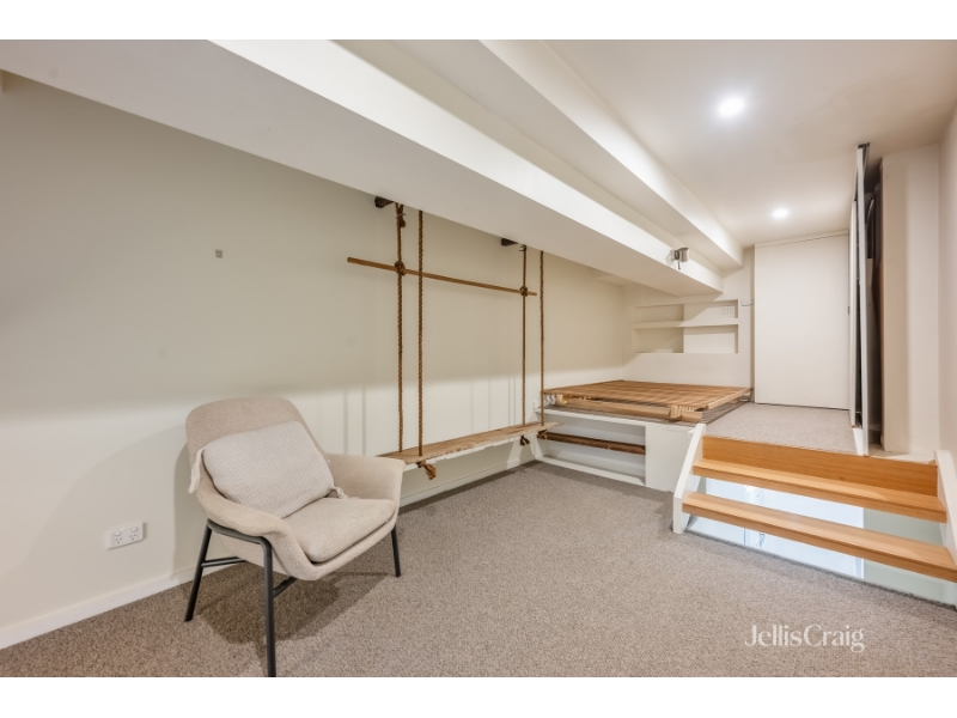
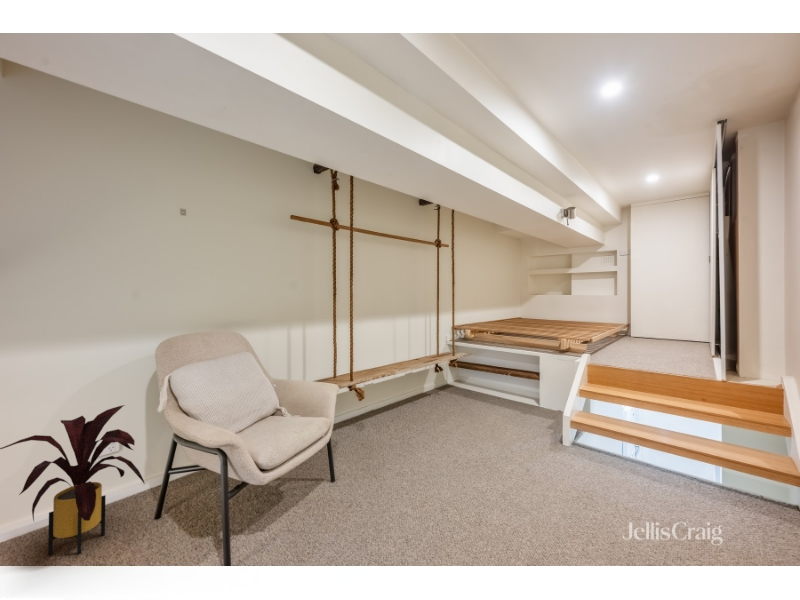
+ house plant [0,404,146,556]
